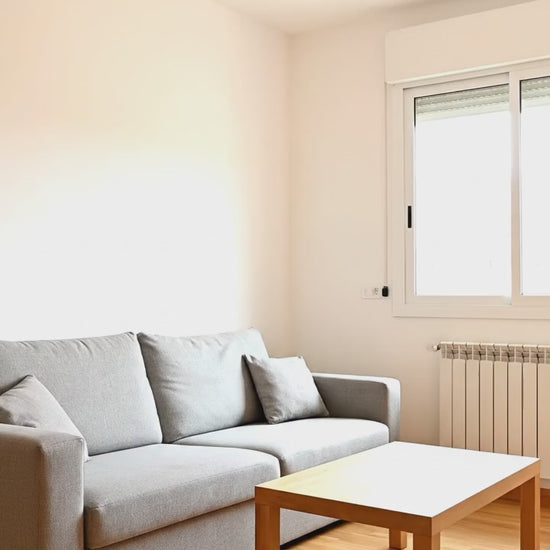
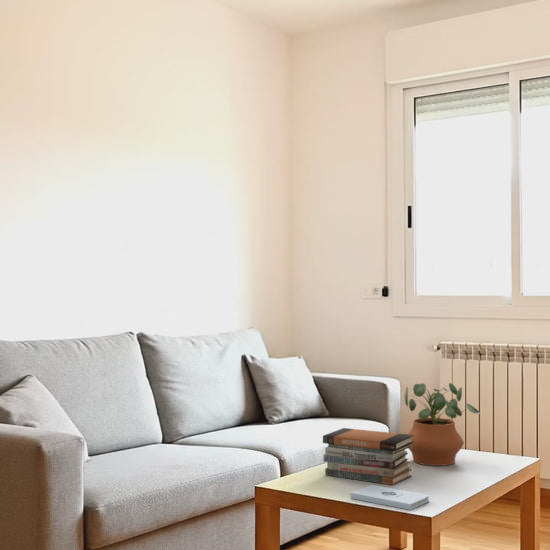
+ notepad [350,484,430,511]
+ book stack [322,427,414,486]
+ potted plant [404,382,481,467]
